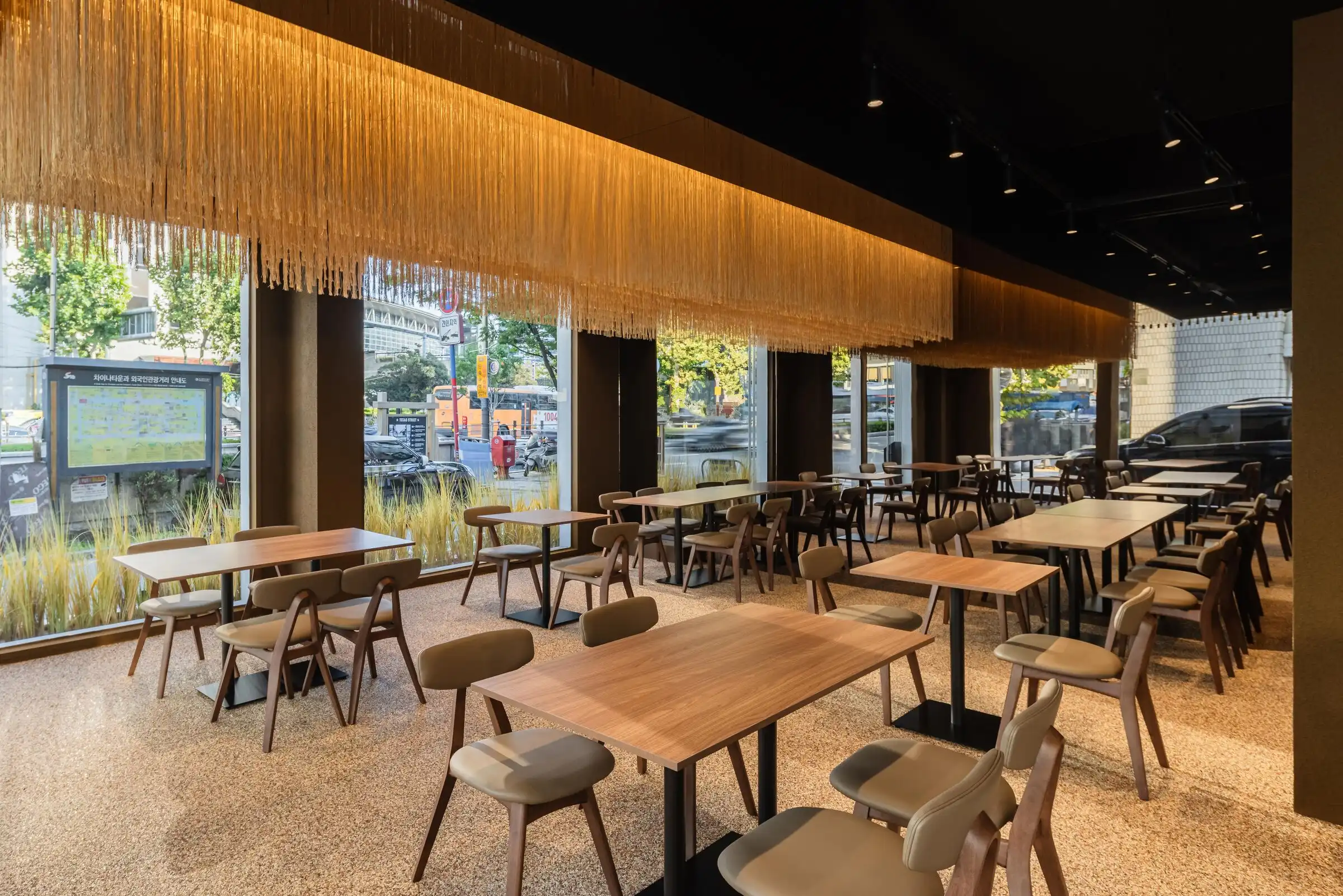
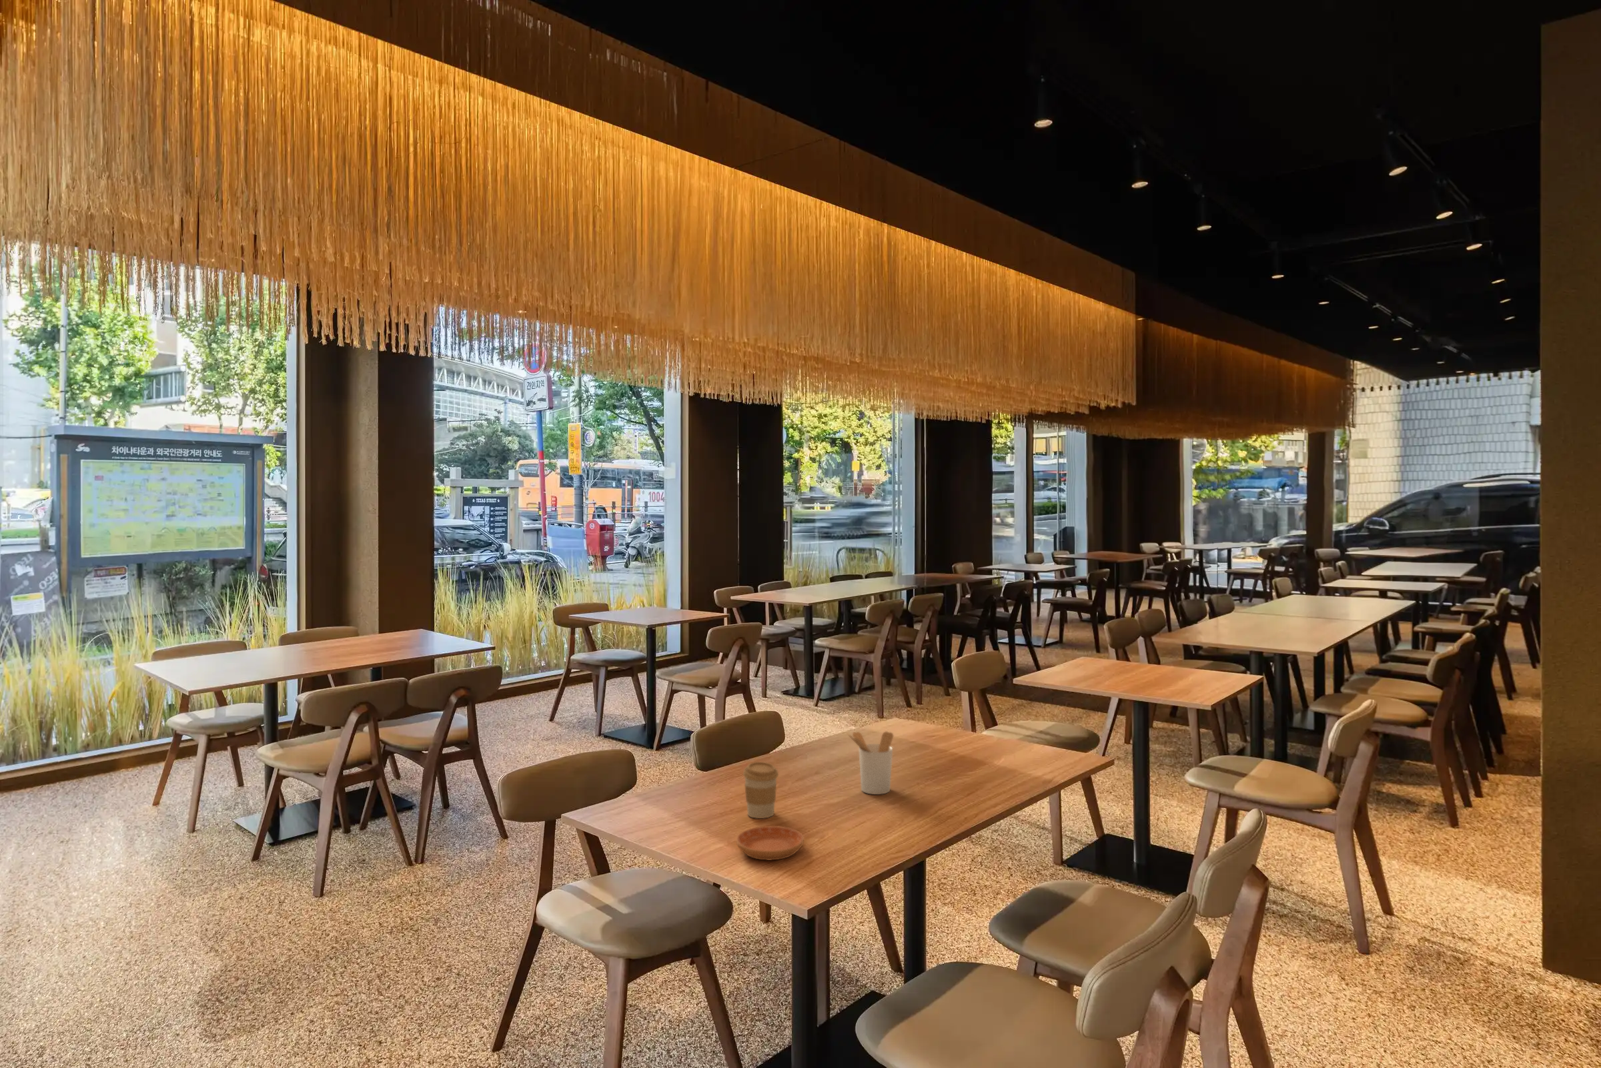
+ utensil holder [846,731,894,795]
+ coffee cup [743,762,780,819]
+ saucer [736,825,805,861]
